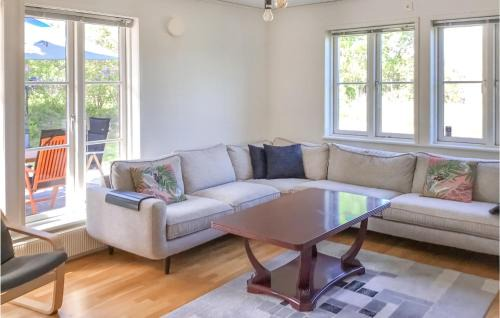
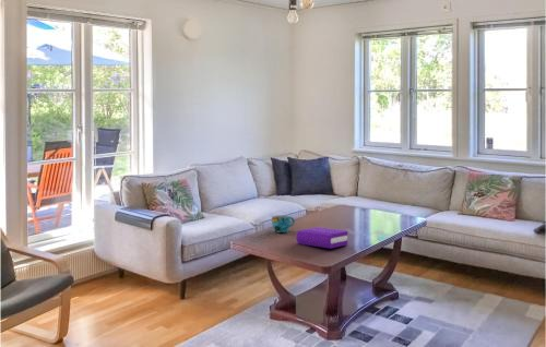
+ book [295,227,349,249]
+ cup [271,214,296,234]
